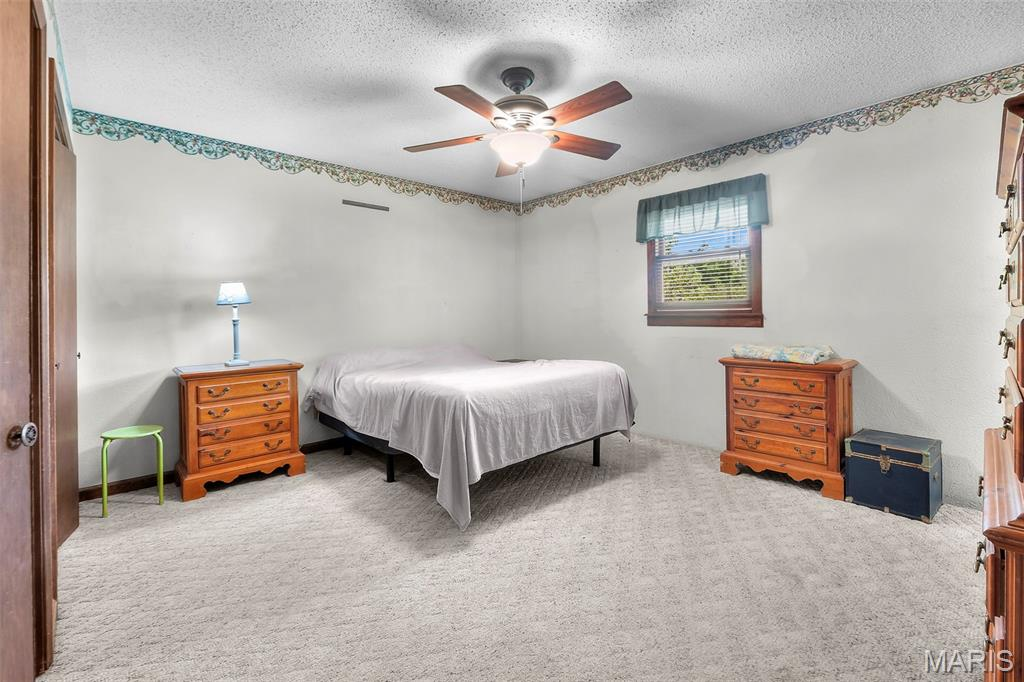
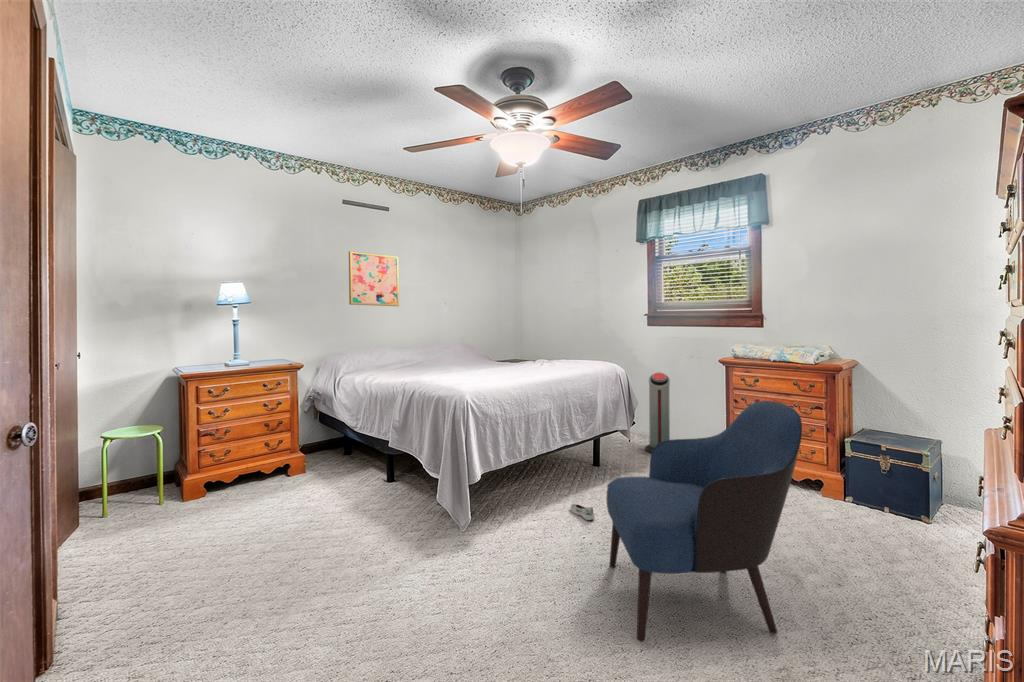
+ armchair [606,400,803,643]
+ wall art [348,250,400,307]
+ air purifier [644,371,671,454]
+ shoe [569,503,595,521]
